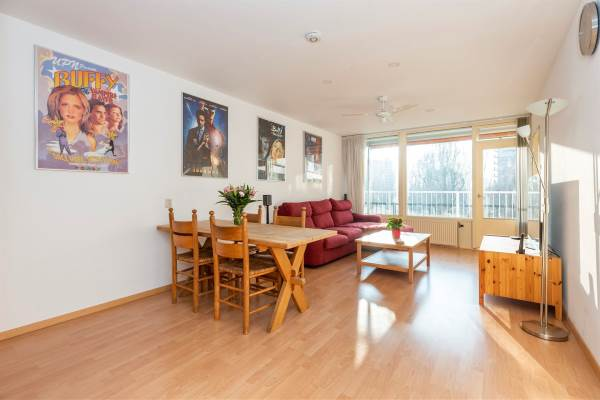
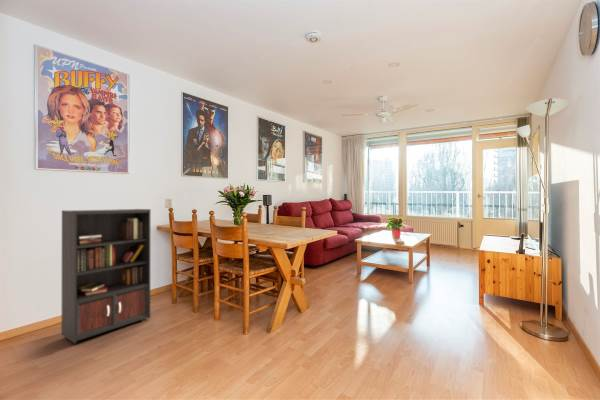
+ bookcase [60,208,152,344]
